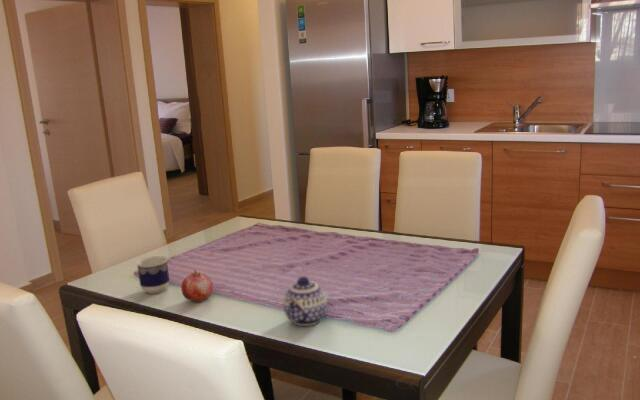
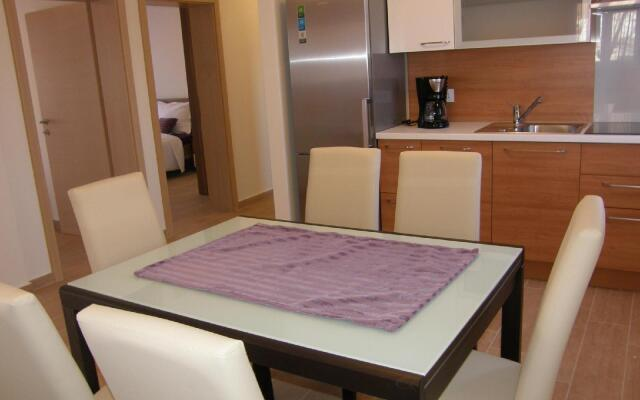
- teapot [282,276,329,327]
- fruit [180,269,214,304]
- cup [135,255,170,295]
